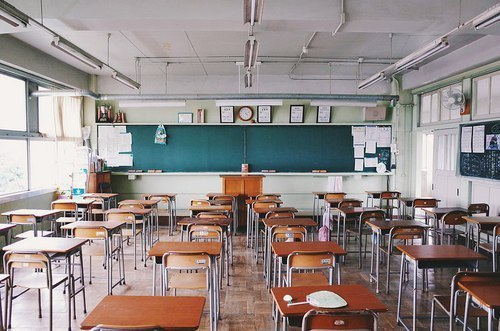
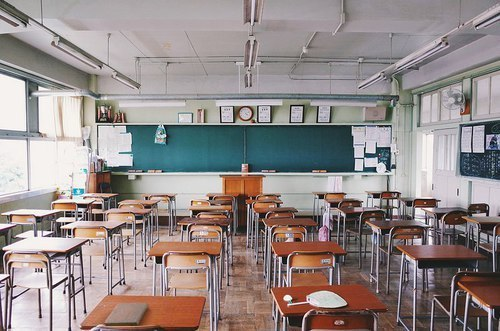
+ notebook [103,302,149,327]
